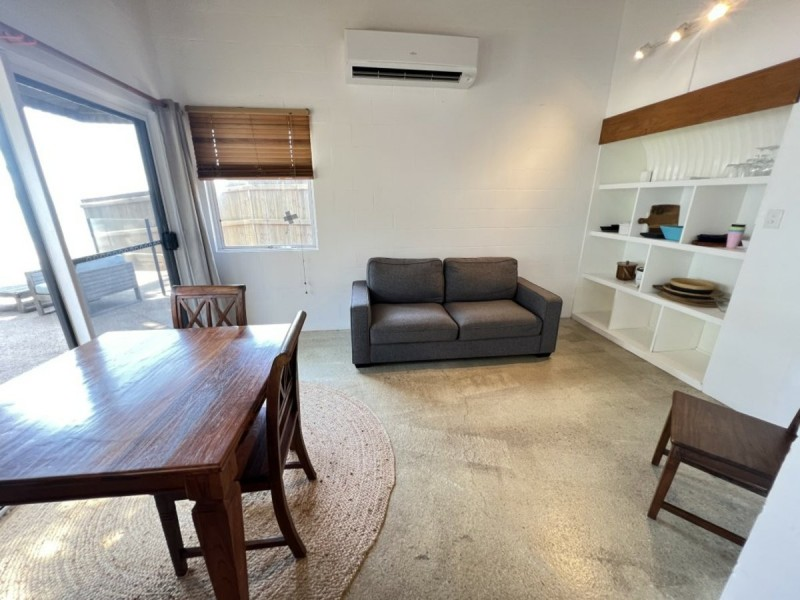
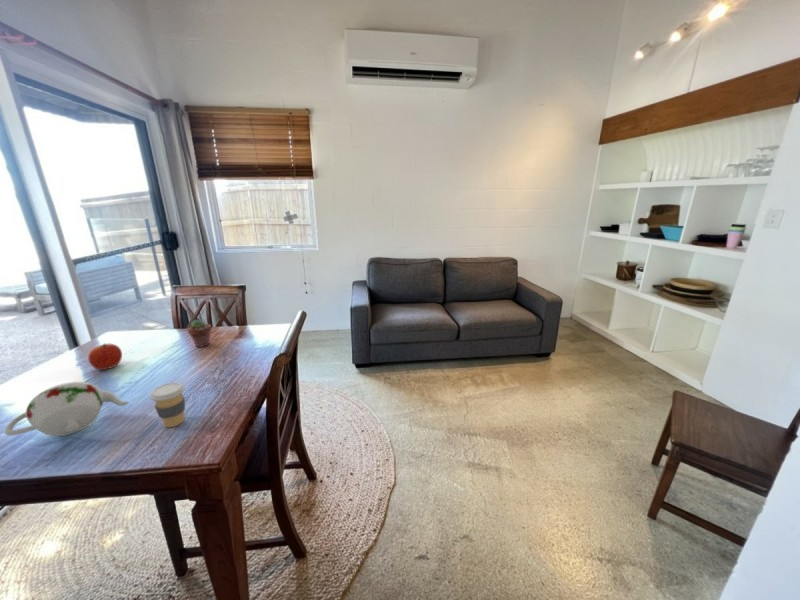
+ coffee cup [149,382,186,428]
+ apple [87,343,123,371]
+ teapot [4,381,130,437]
+ potted succulent [187,318,212,348]
